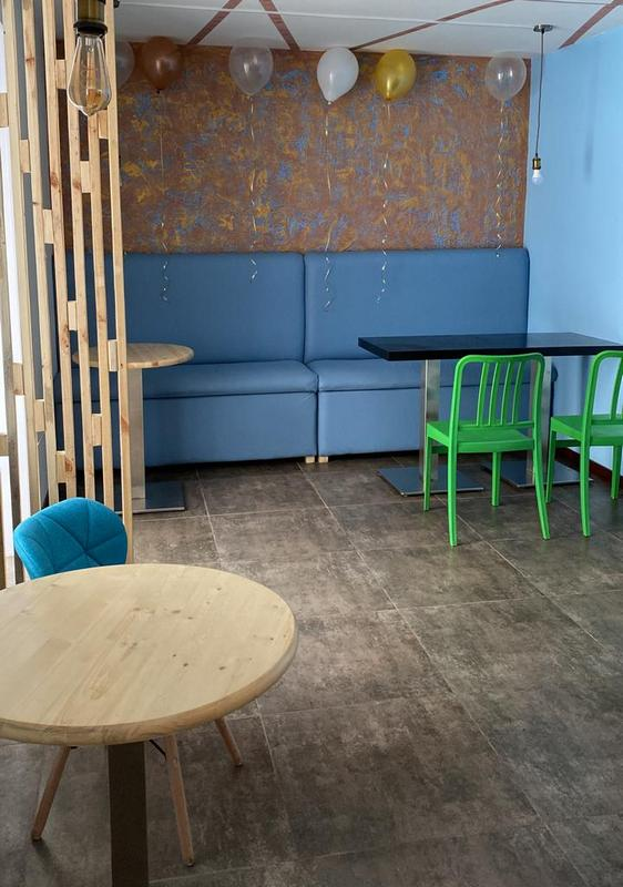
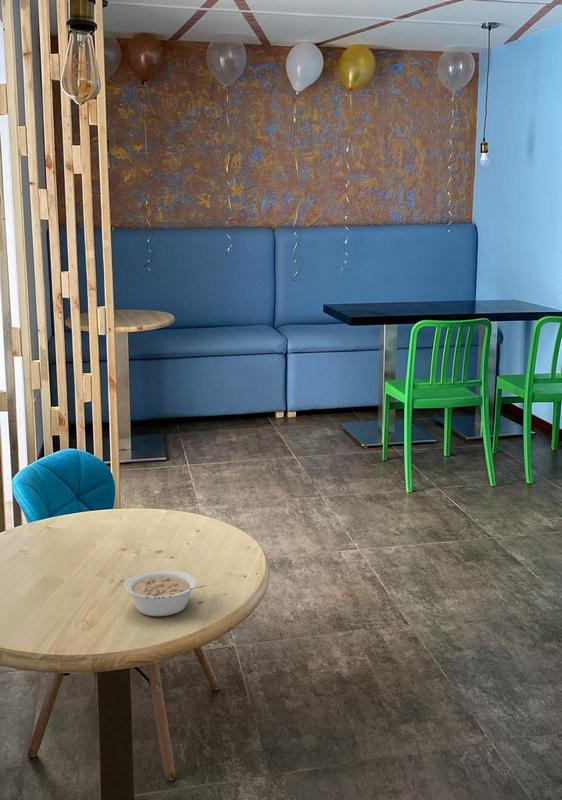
+ legume [124,570,208,617]
